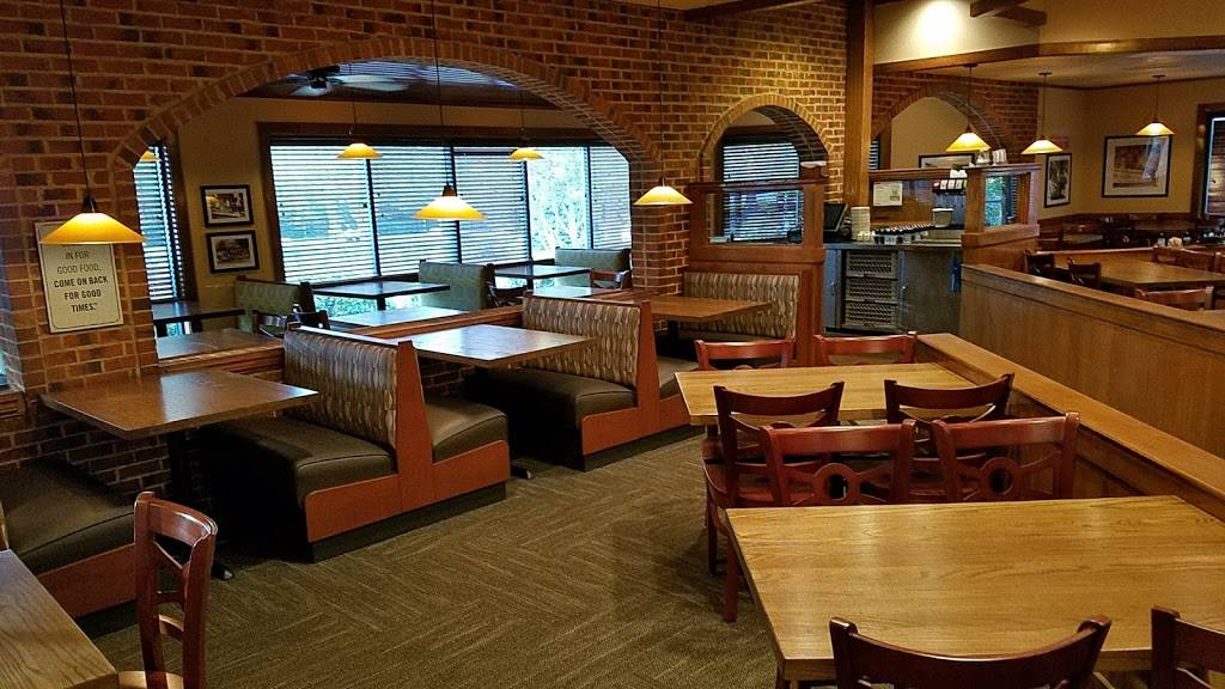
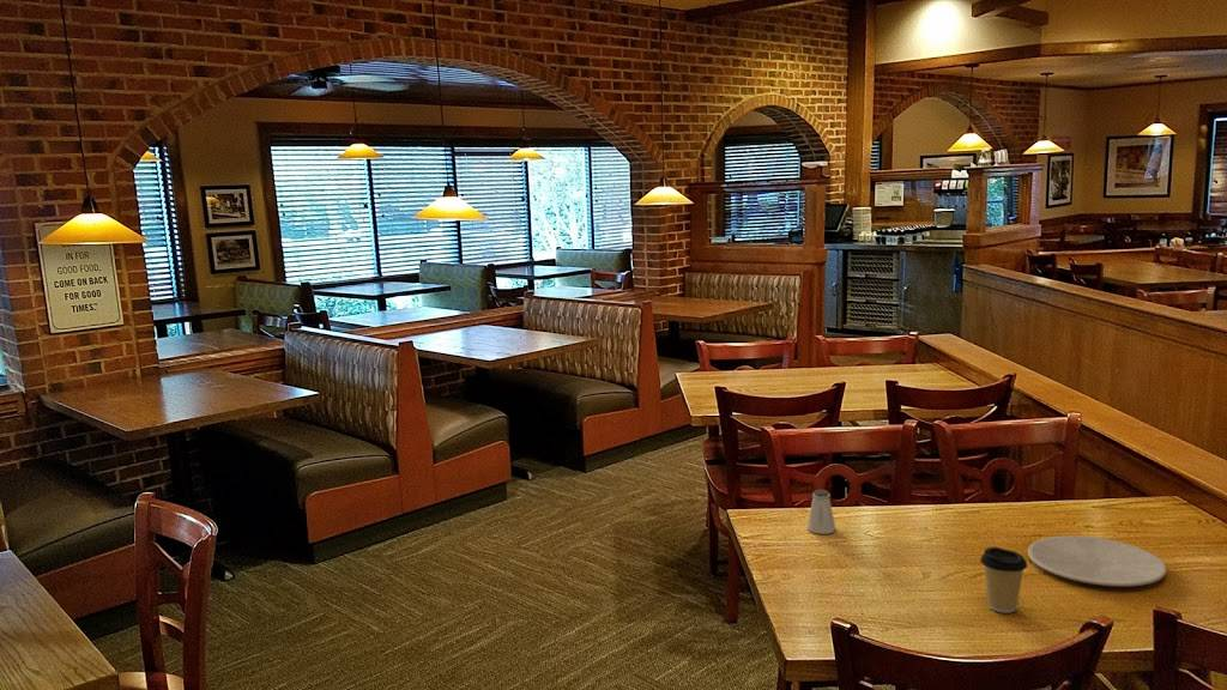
+ saltshaker [805,489,838,535]
+ coffee cup [979,546,1028,615]
+ plate [1027,534,1167,587]
